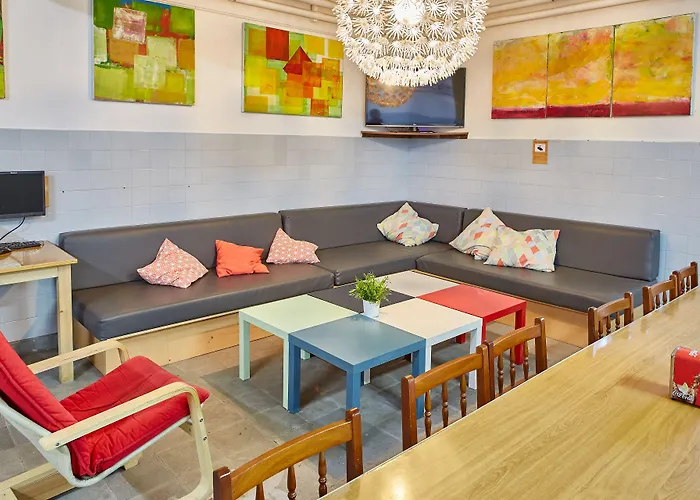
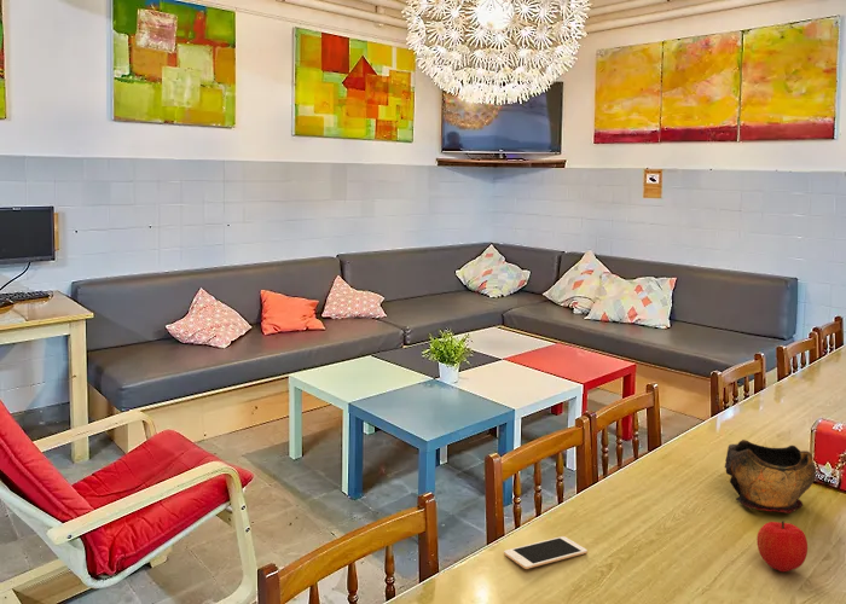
+ decorative bowl [723,439,817,515]
+ fruit [755,519,809,573]
+ cell phone [503,535,589,570]
